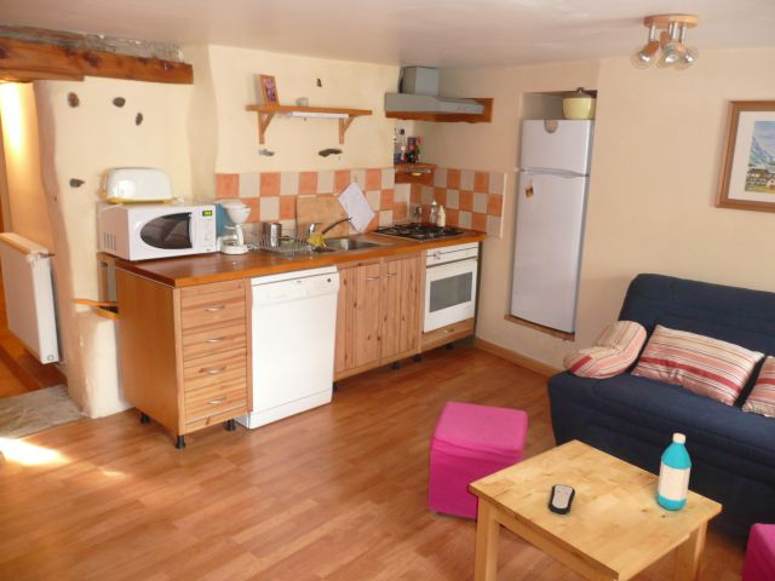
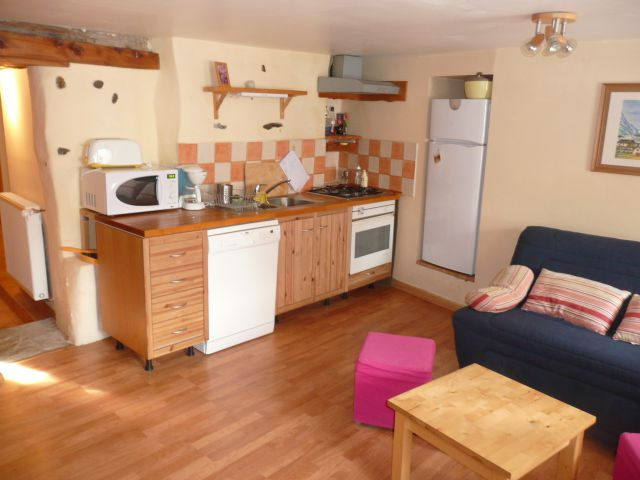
- water bottle [655,432,693,511]
- remote control [547,483,576,516]
